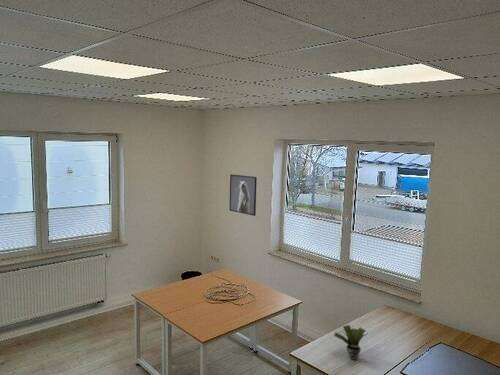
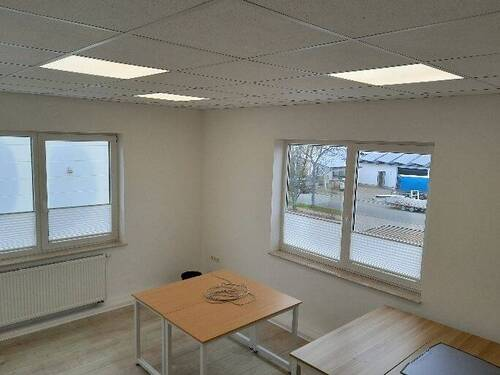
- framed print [229,173,258,217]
- potted plant [333,324,368,361]
